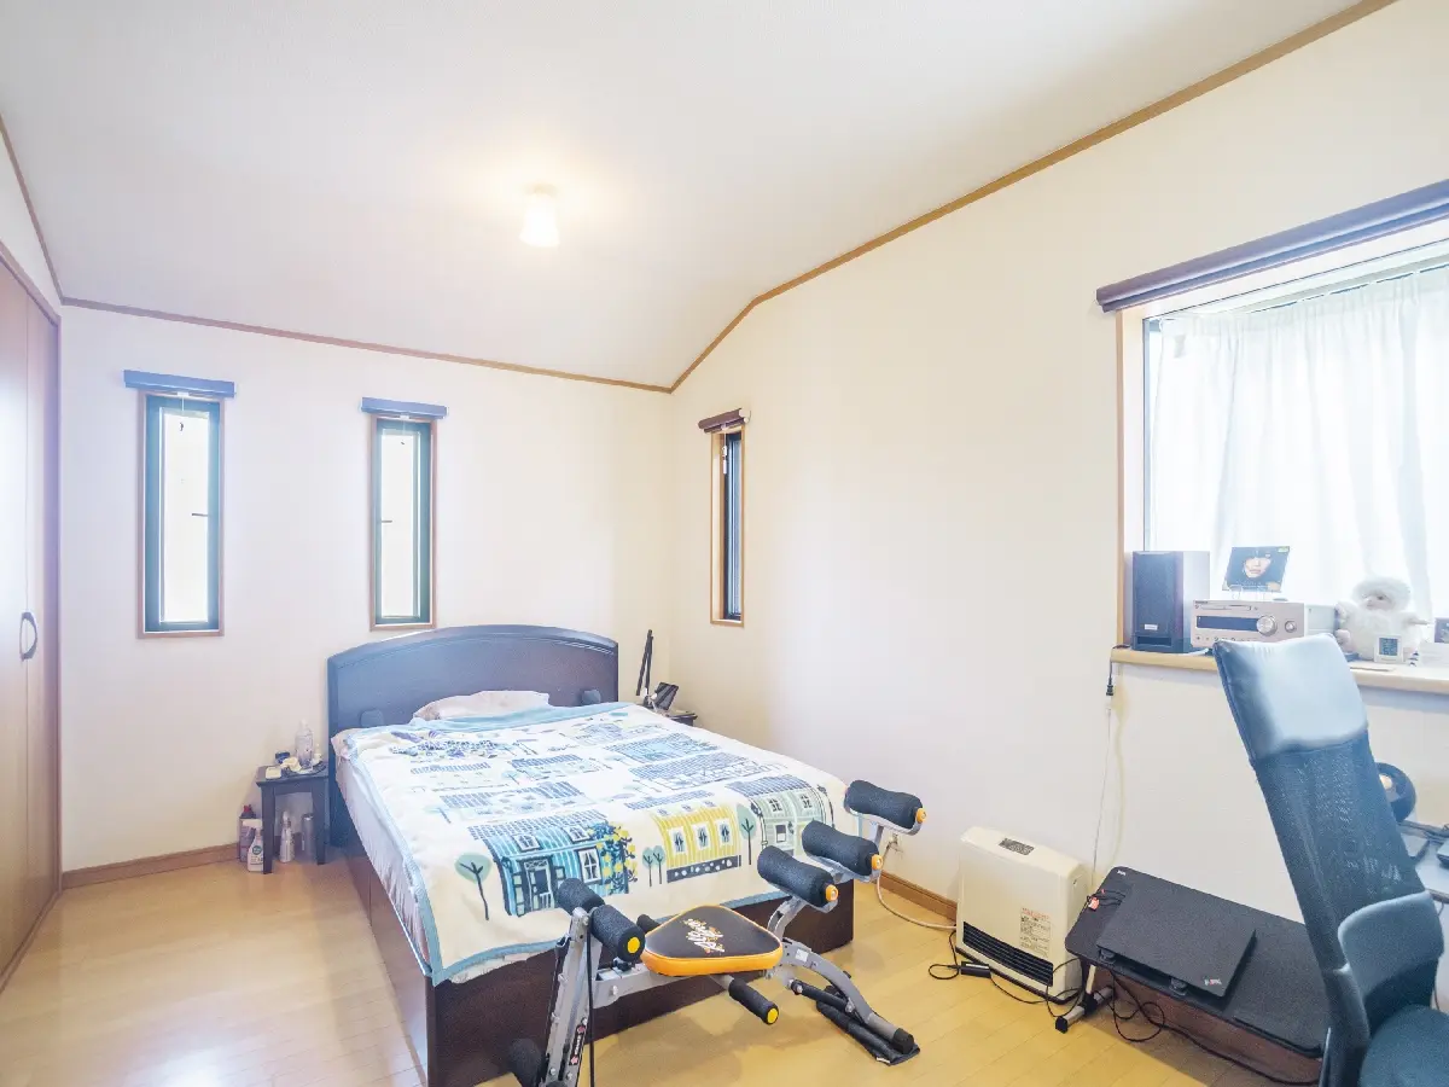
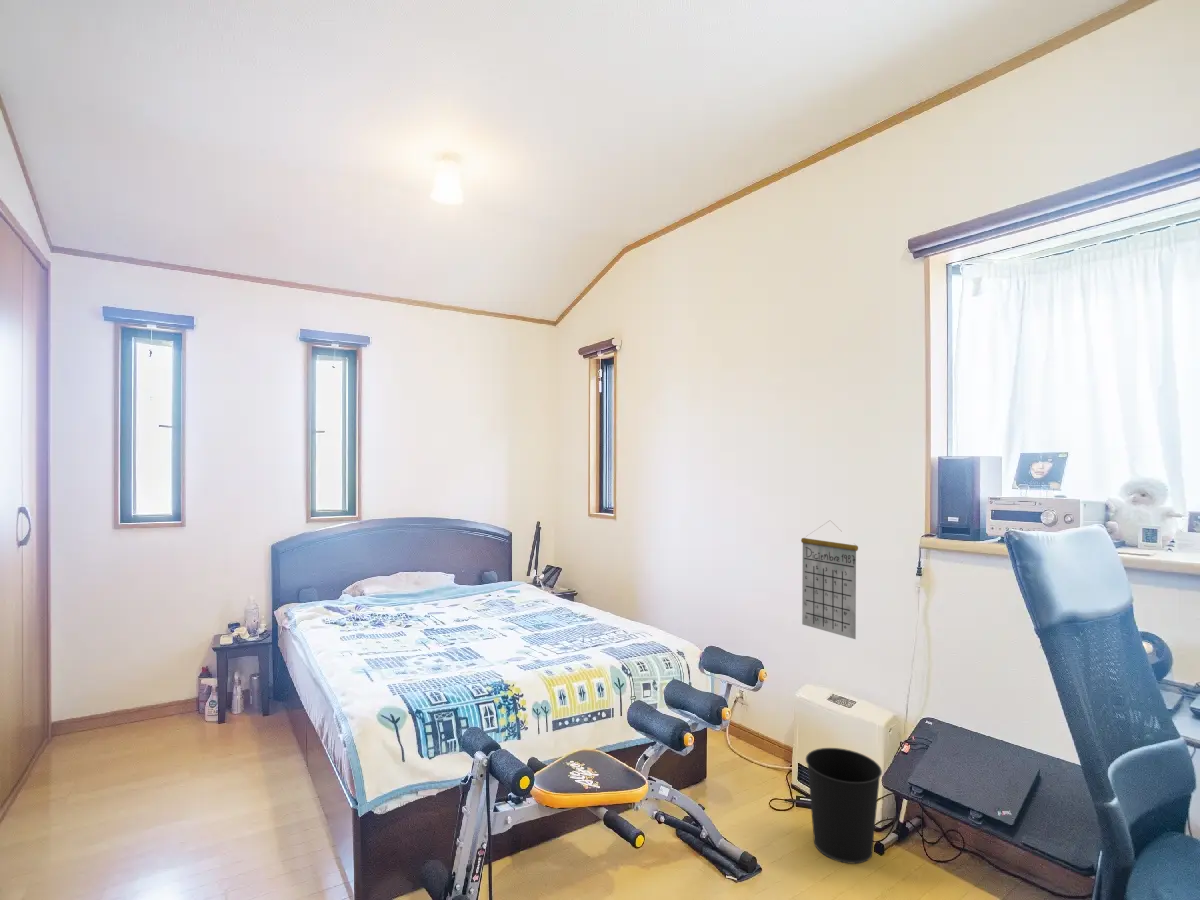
+ wastebasket [805,747,883,865]
+ calendar [800,519,859,640]
